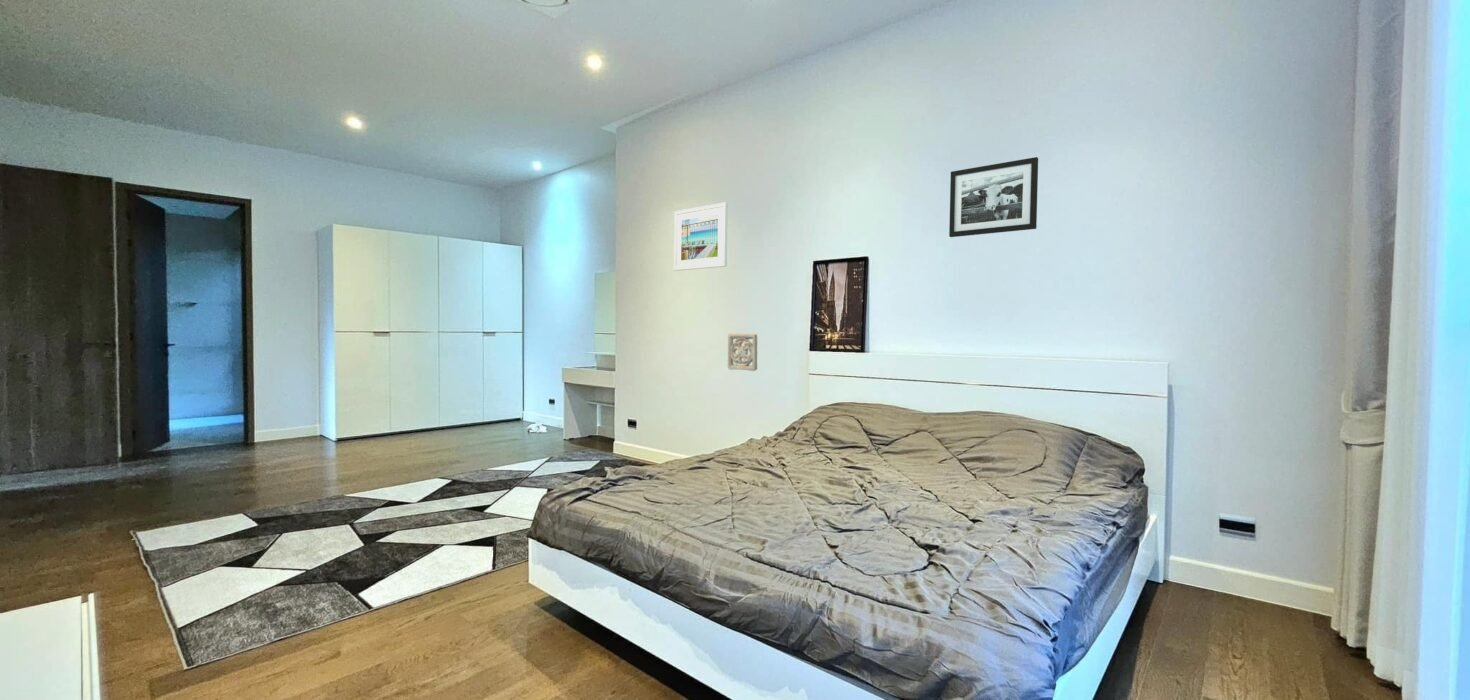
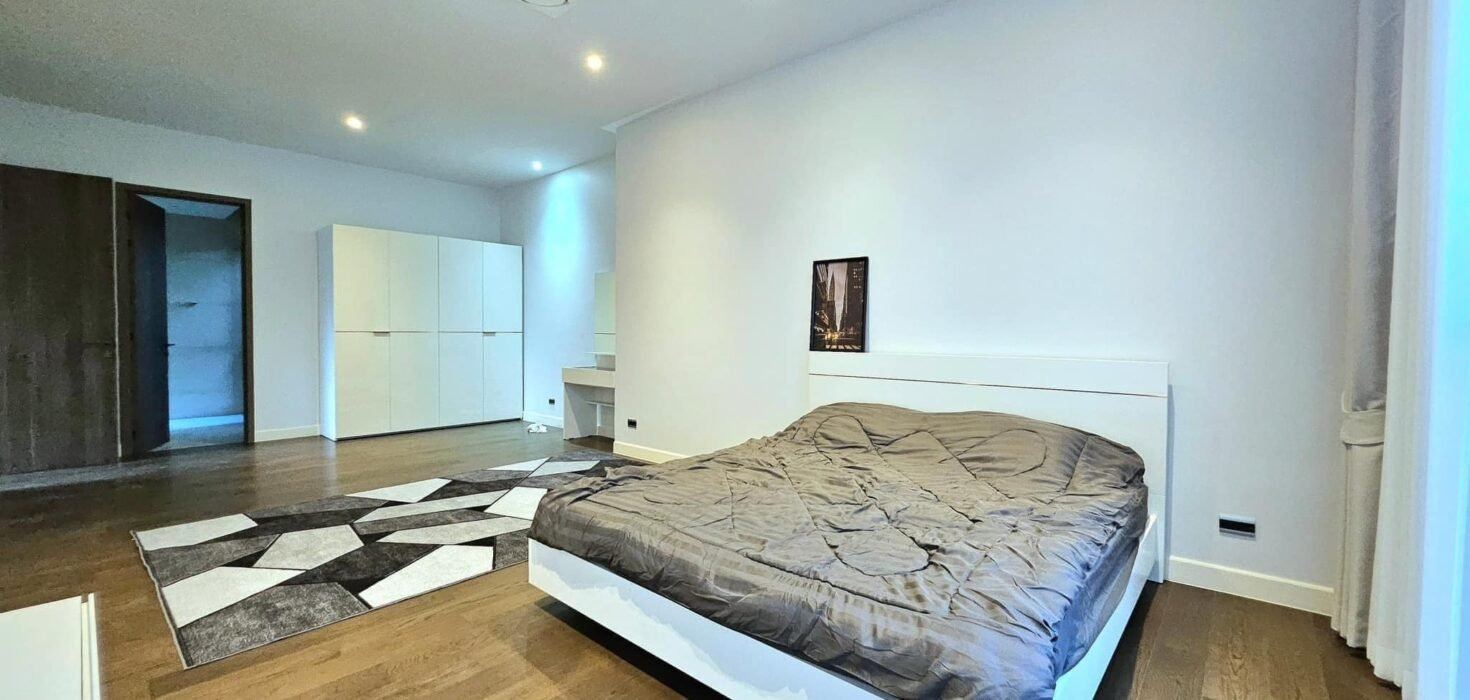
- picture frame [948,156,1039,238]
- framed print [673,201,729,272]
- wall ornament [727,332,758,372]
